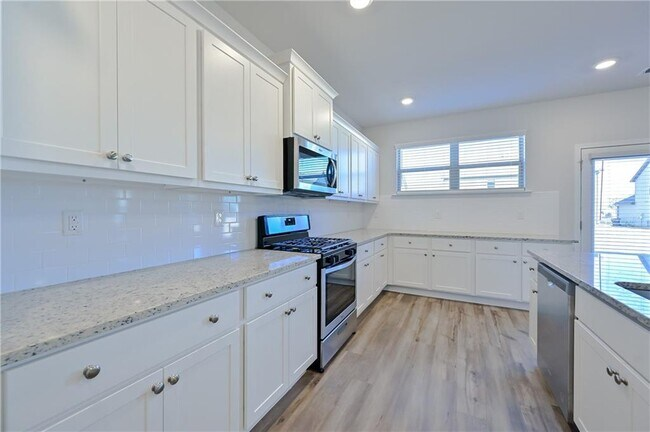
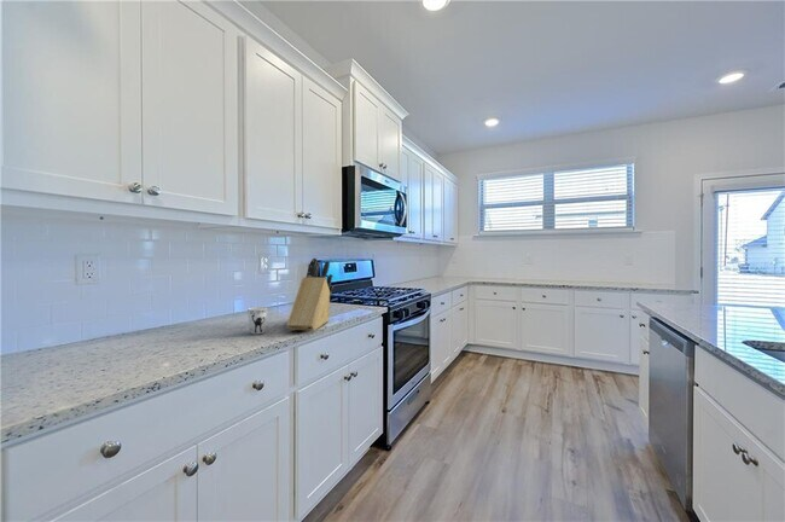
+ cup [246,306,268,336]
+ knife block [286,256,335,332]
